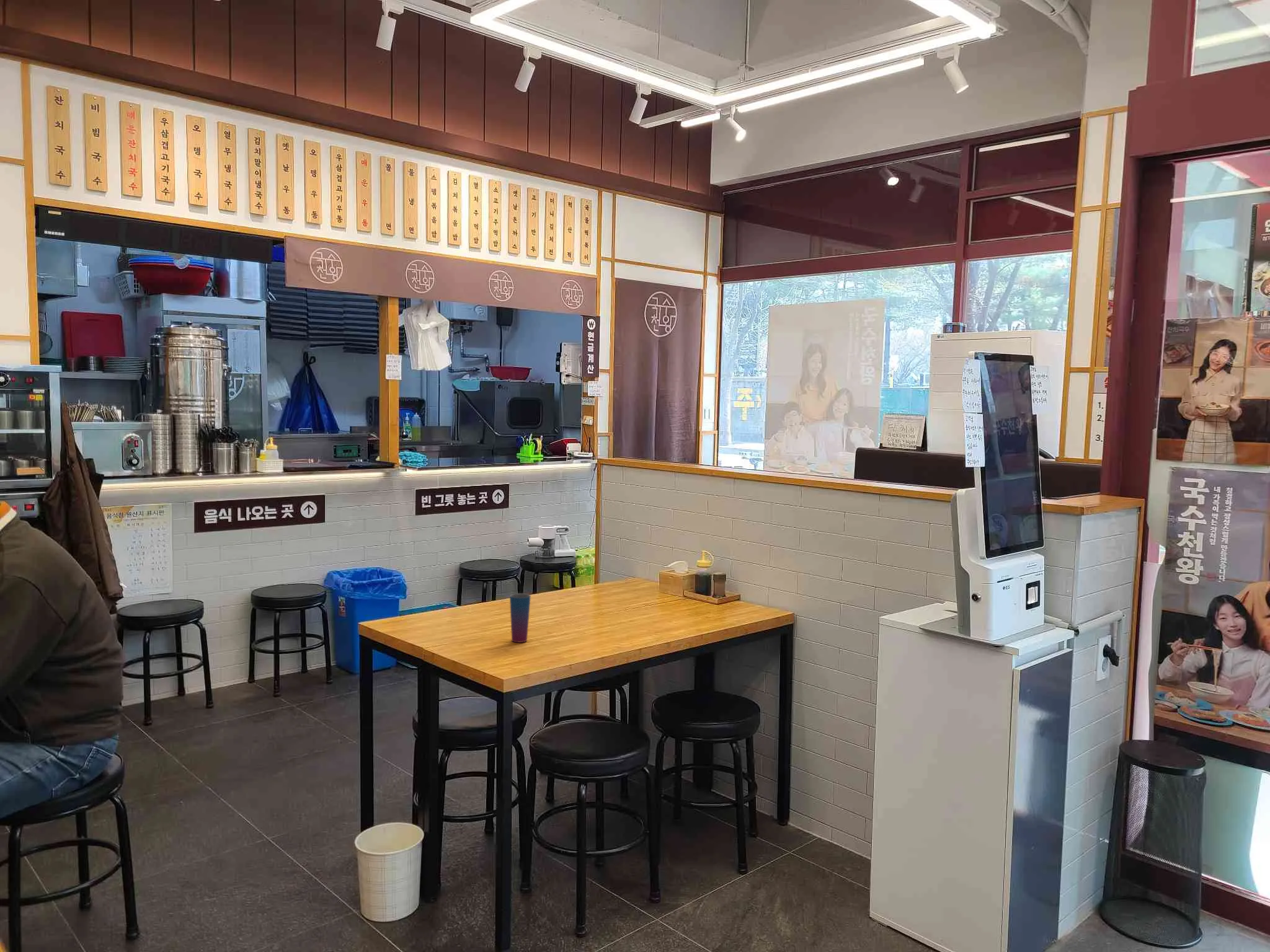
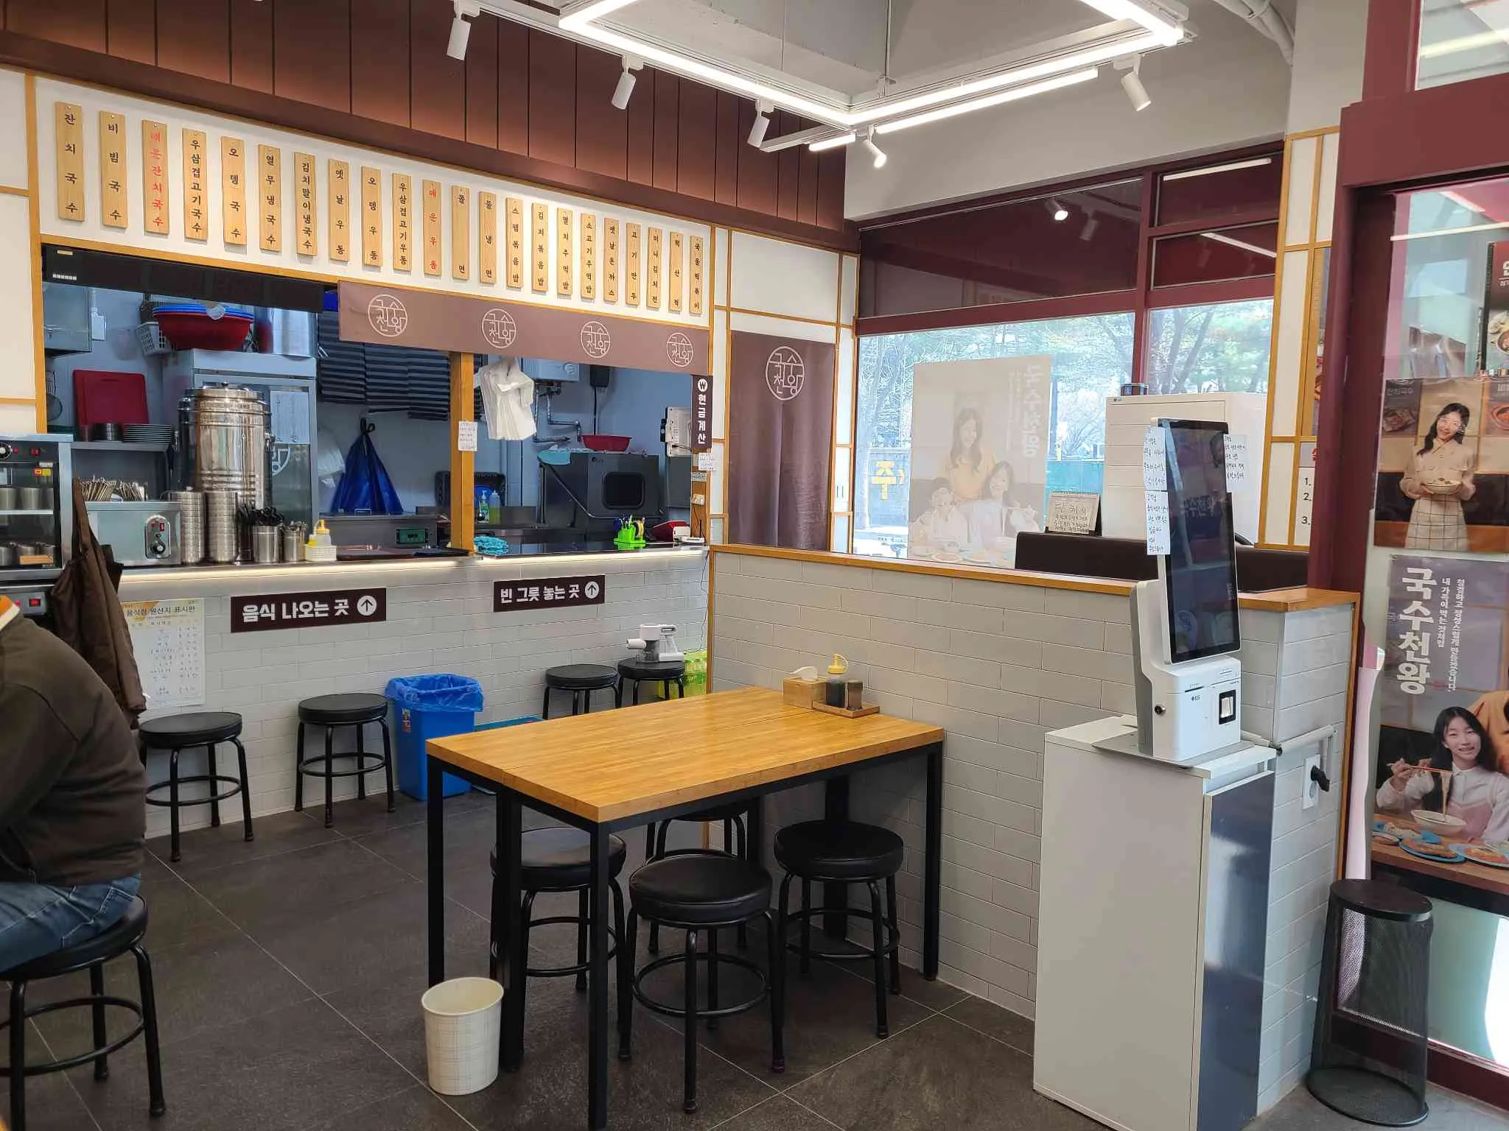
- cup [509,593,531,643]
